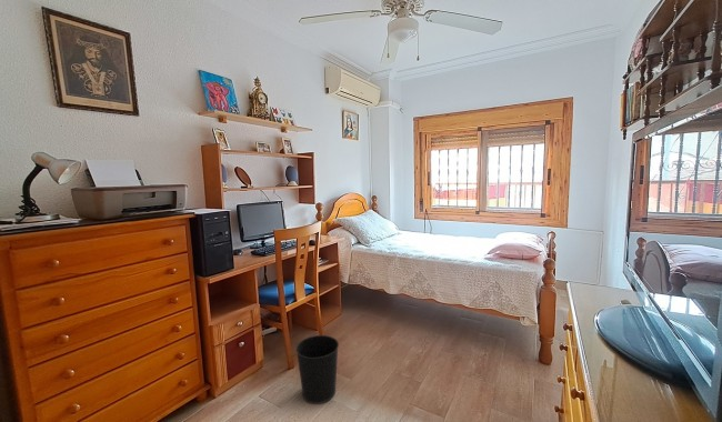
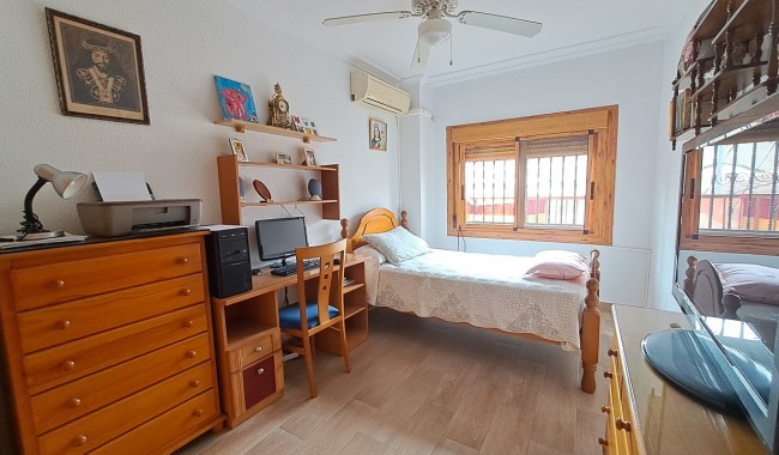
- wastebasket [294,334,340,405]
